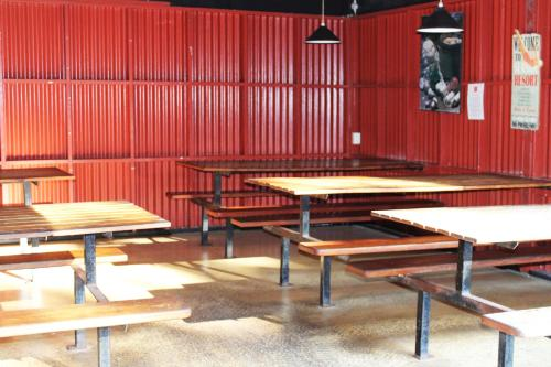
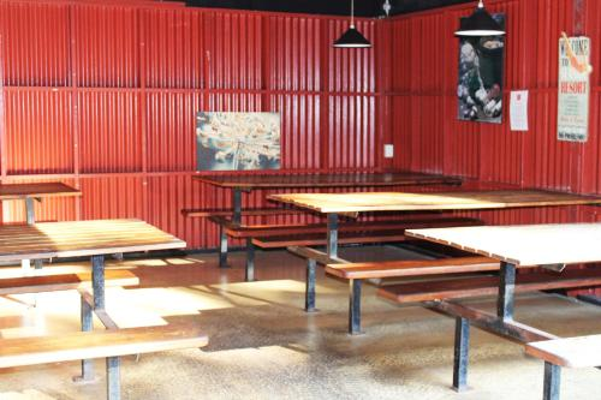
+ wall art [195,111,281,172]
